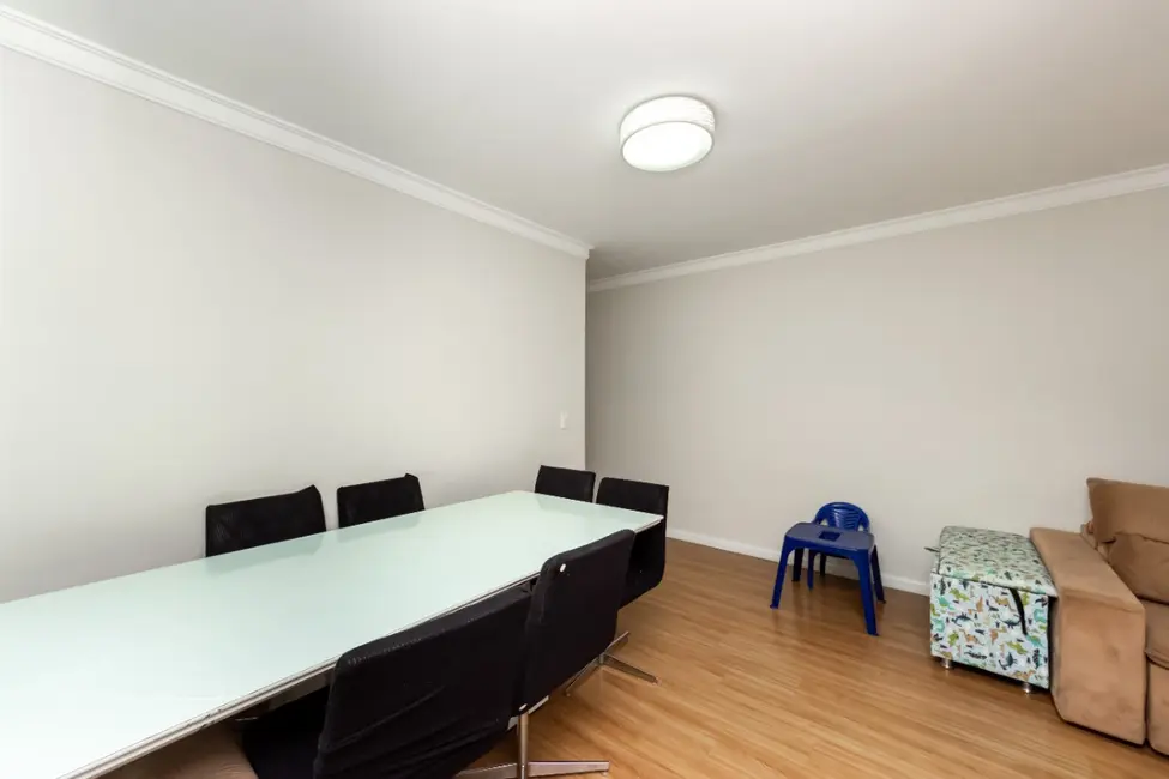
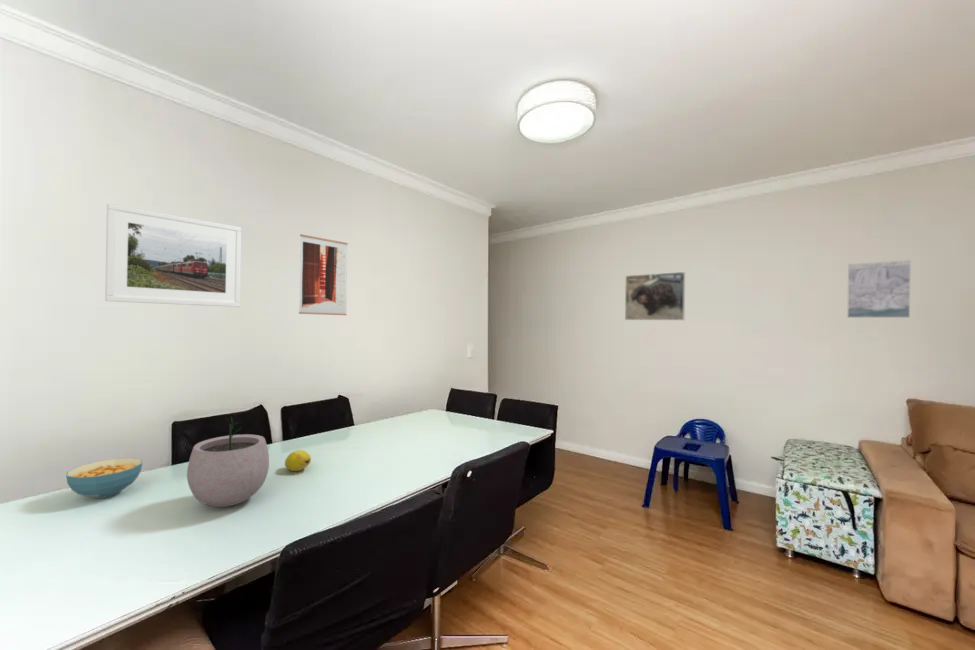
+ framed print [846,259,912,319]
+ fruit [284,449,312,472]
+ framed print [624,271,686,321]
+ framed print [104,203,243,308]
+ plant pot [186,415,270,508]
+ wall art [298,233,349,316]
+ cereal bowl [65,457,143,499]
